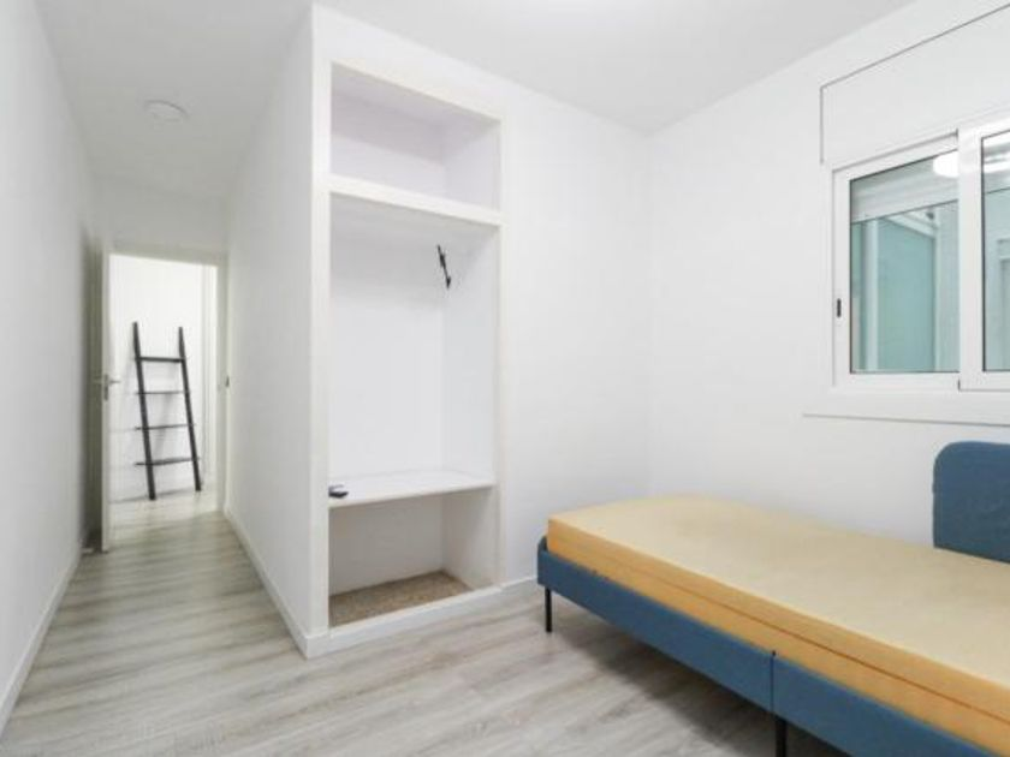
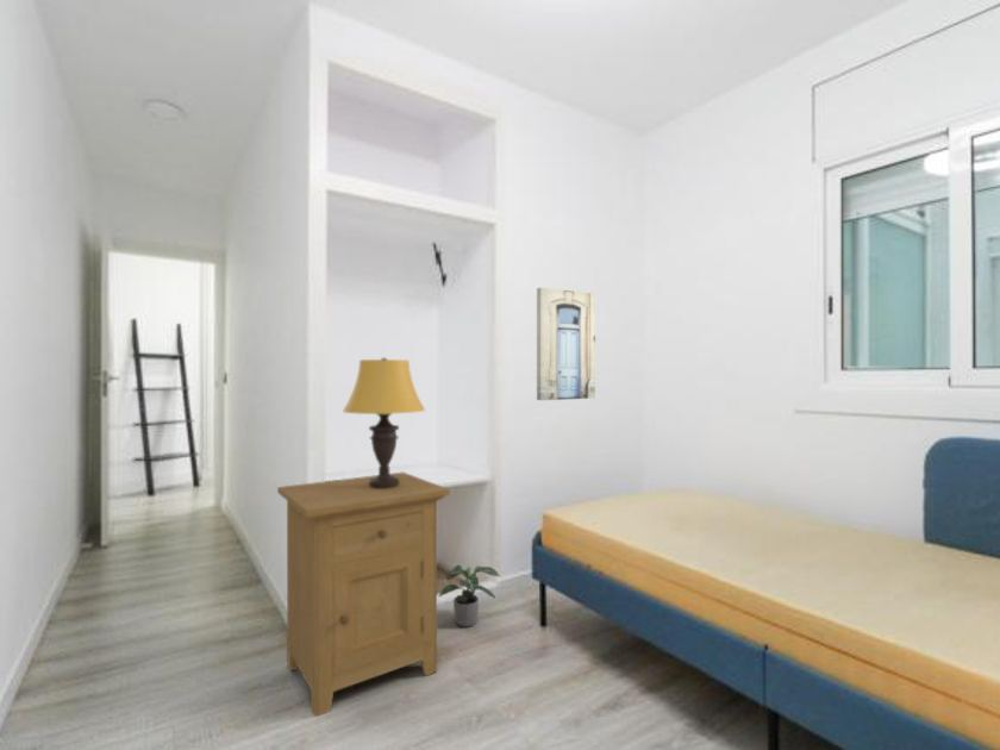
+ nightstand [276,471,451,718]
+ table lamp [342,357,426,488]
+ wall art [536,287,596,401]
+ potted plant [437,564,501,629]
